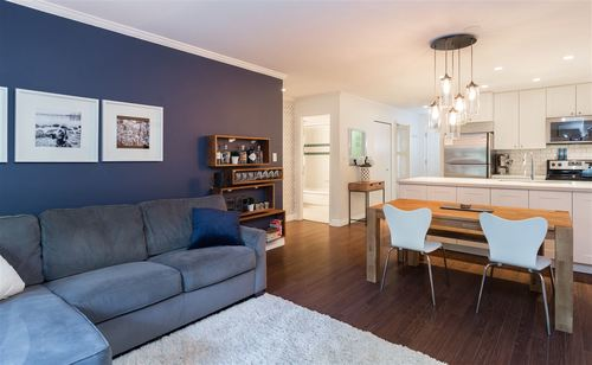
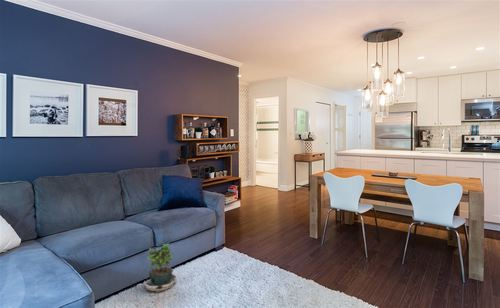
+ potted plant [143,242,177,299]
